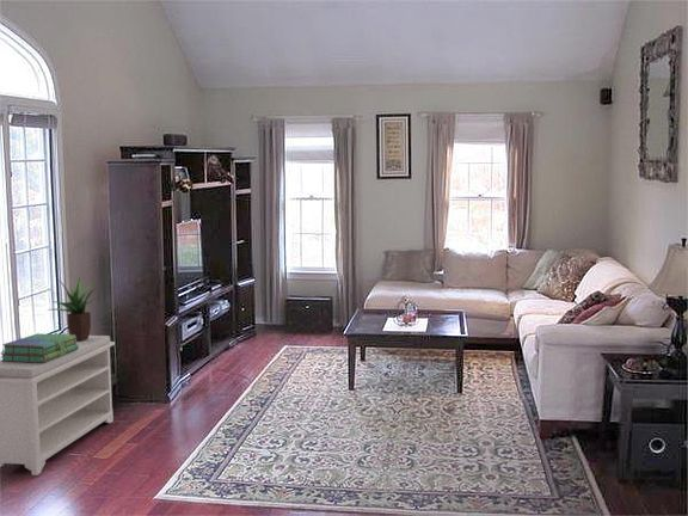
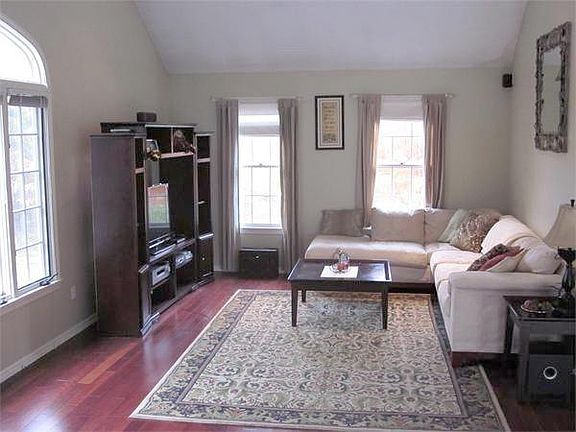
- bench [0,334,116,477]
- stack of books [0,332,79,363]
- potted plant [45,277,103,342]
